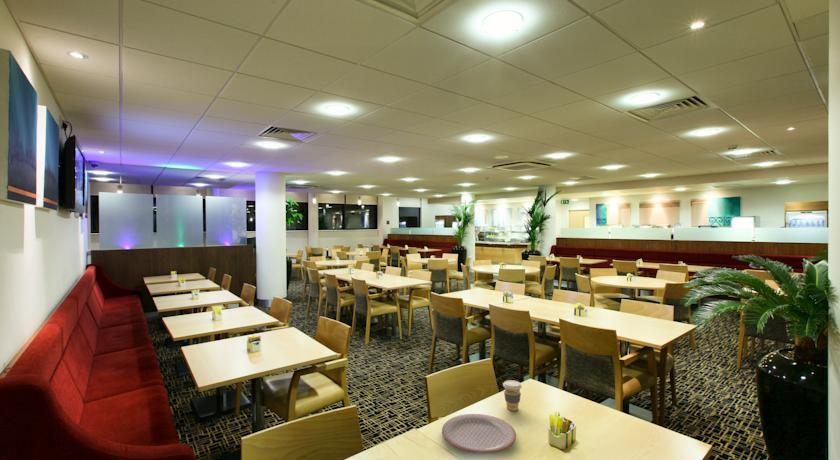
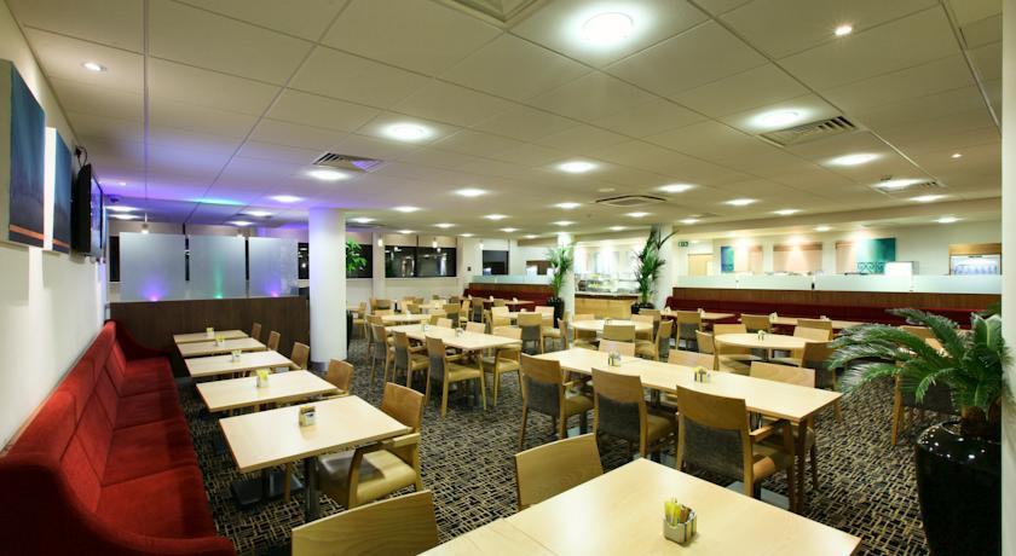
- coffee cup [502,379,523,412]
- plate [441,413,517,454]
